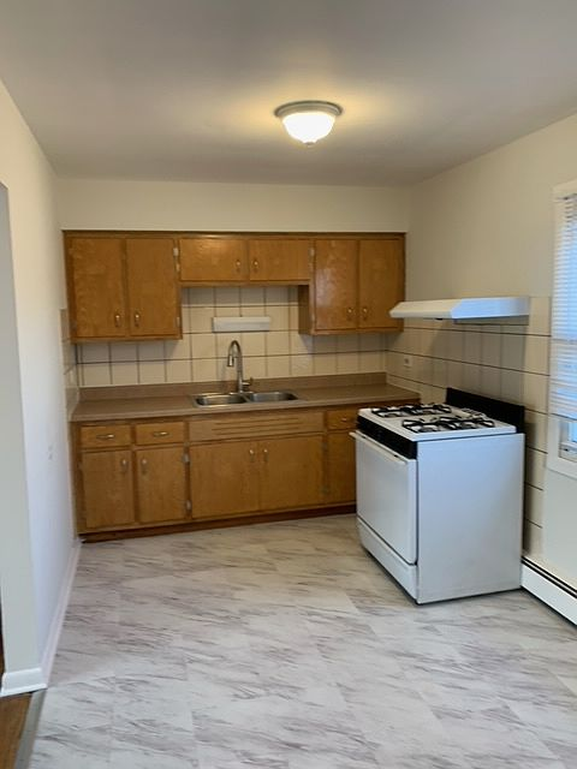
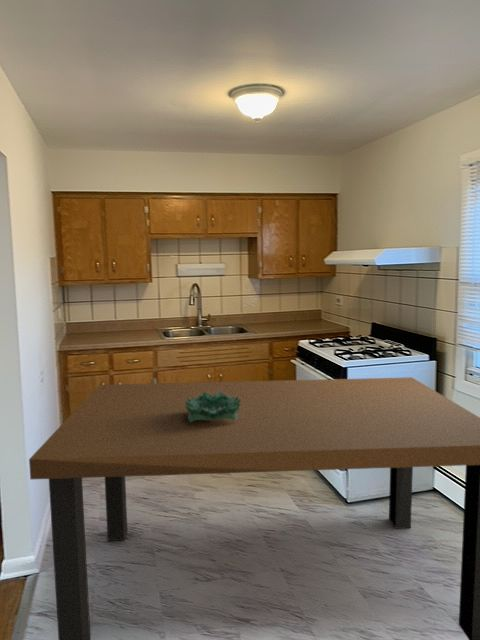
+ dining table [28,376,480,640]
+ decorative bowl [185,391,241,422]
